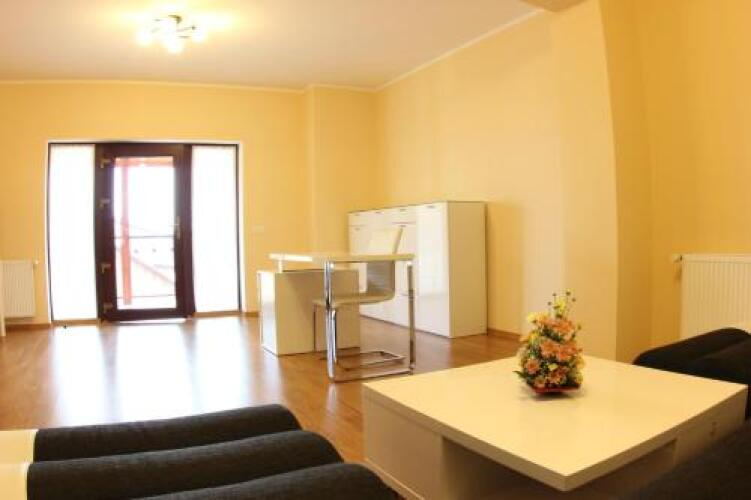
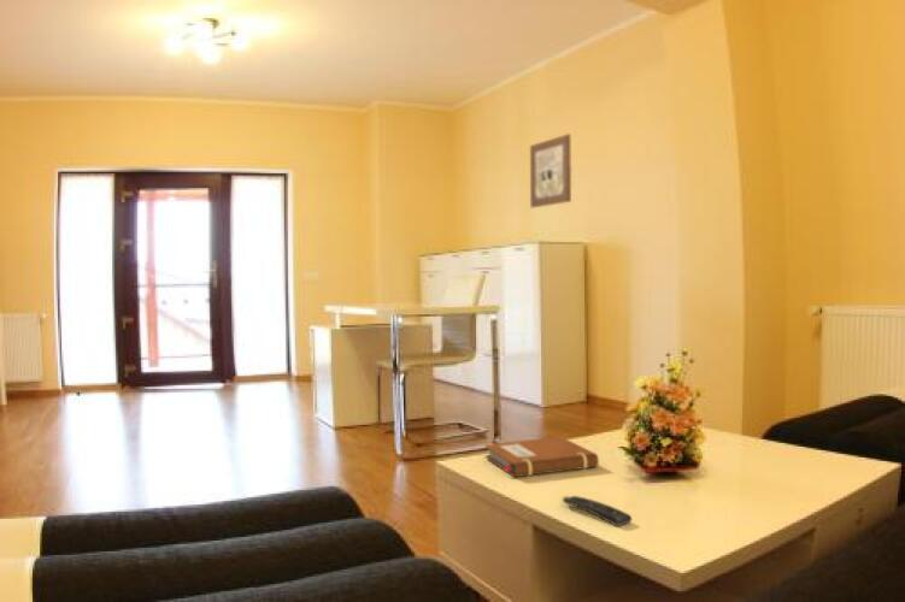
+ wall art [529,132,572,209]
+ remote control [562,495,633,527]
+ notebook [483,436,600,478]
